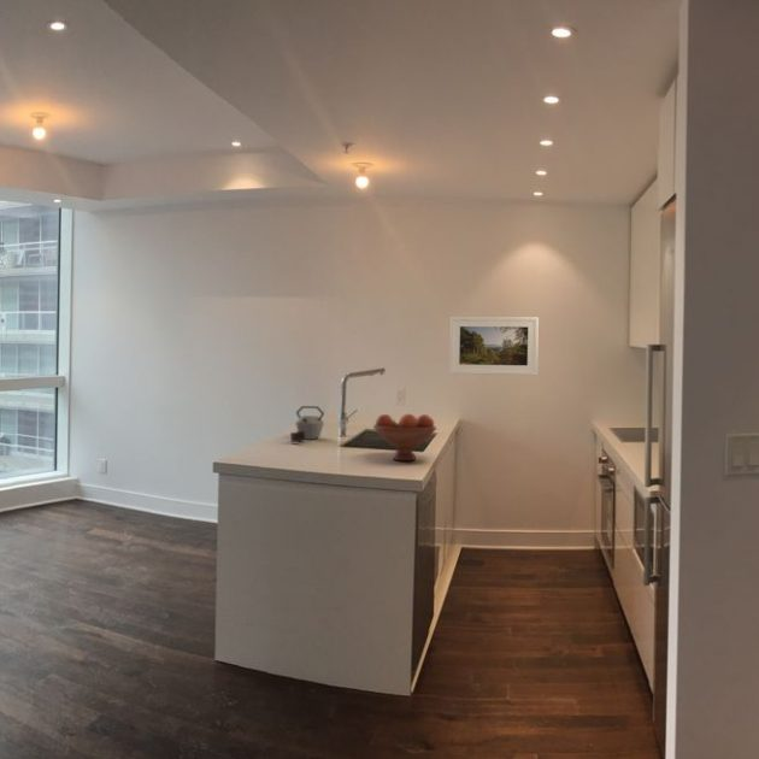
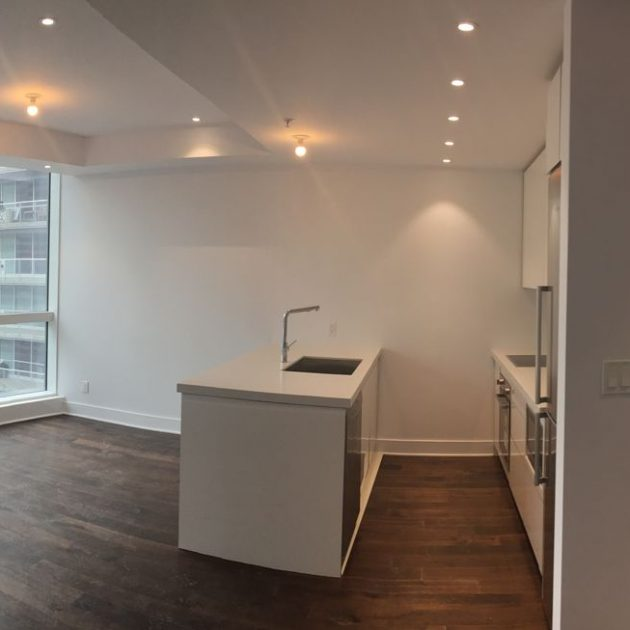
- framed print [448,316,540,377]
- kettle [289,405,325,443]
- fruit bowl [372,413,437,461]
